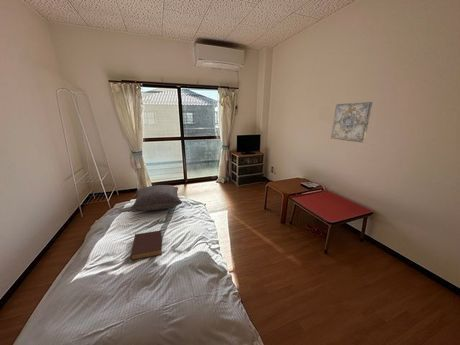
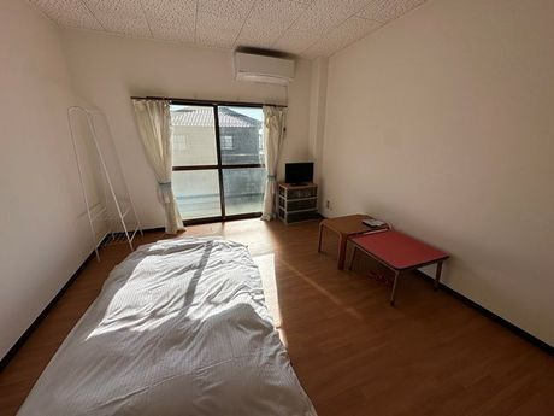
- pillow [130,184,183,212]
- wall art [330,101,373,143]
- book [130,229,163,261]
